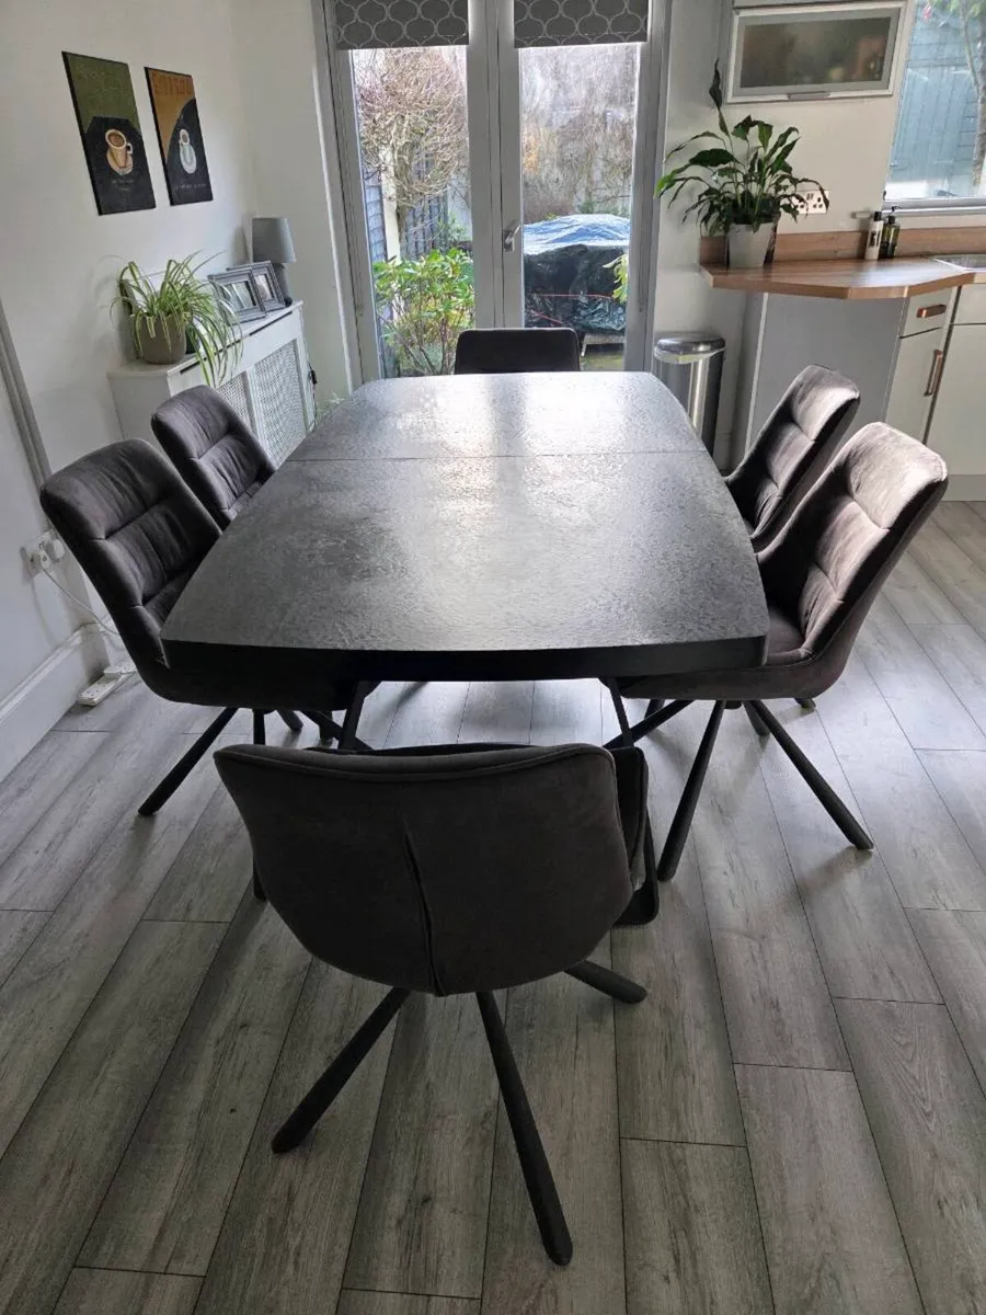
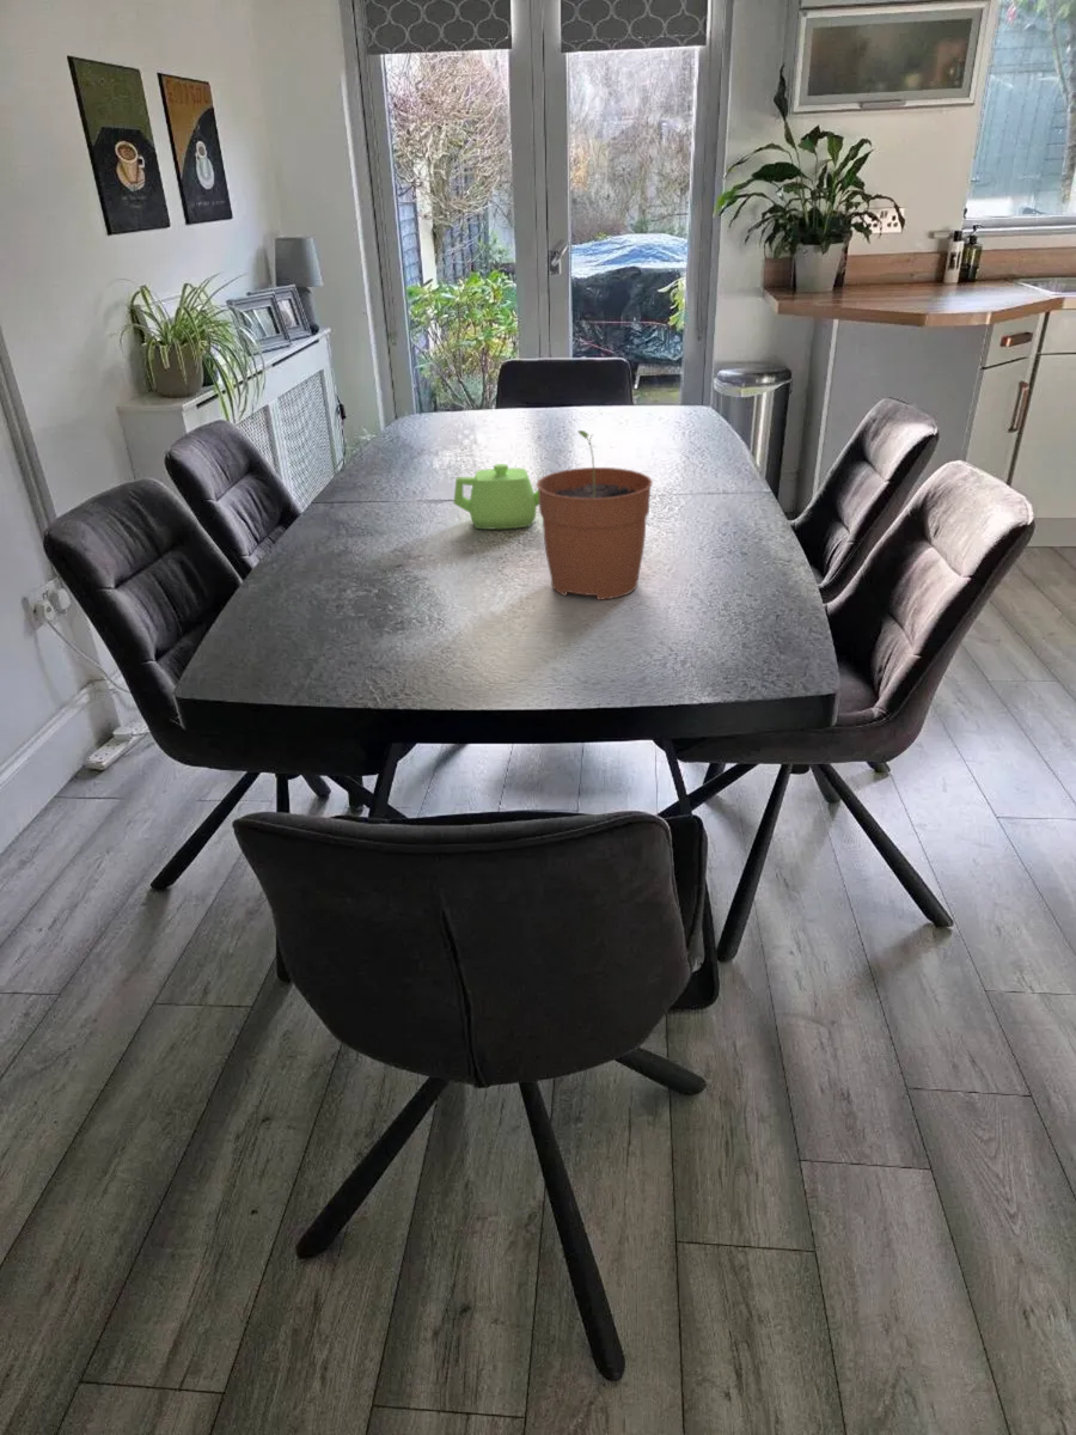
+ plant pot [536,429,654,602]
+ teapot [453,463,539,530]
